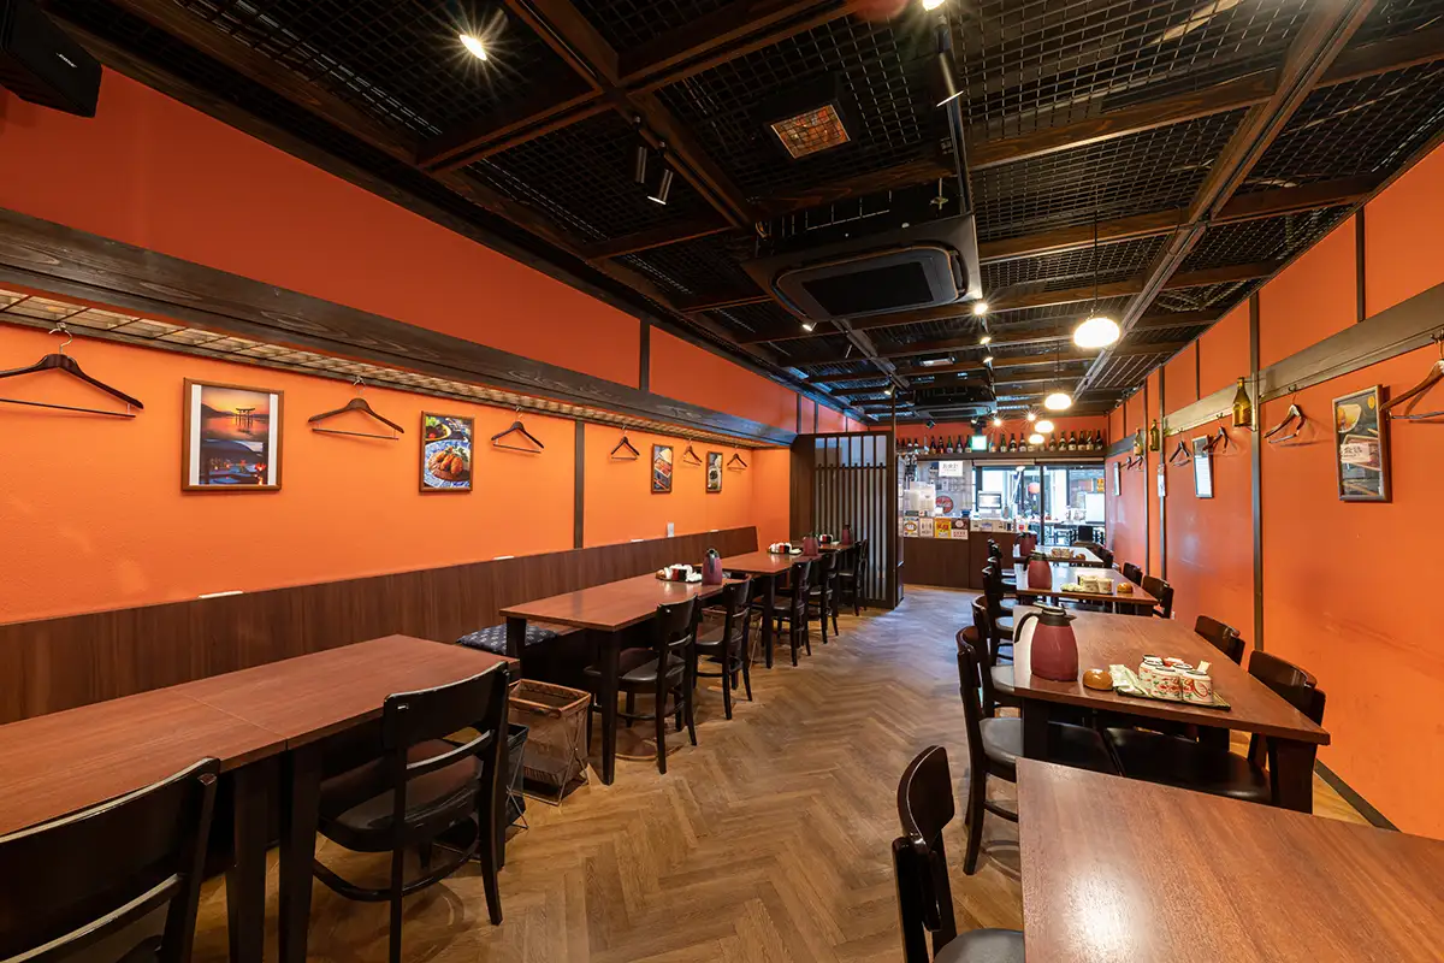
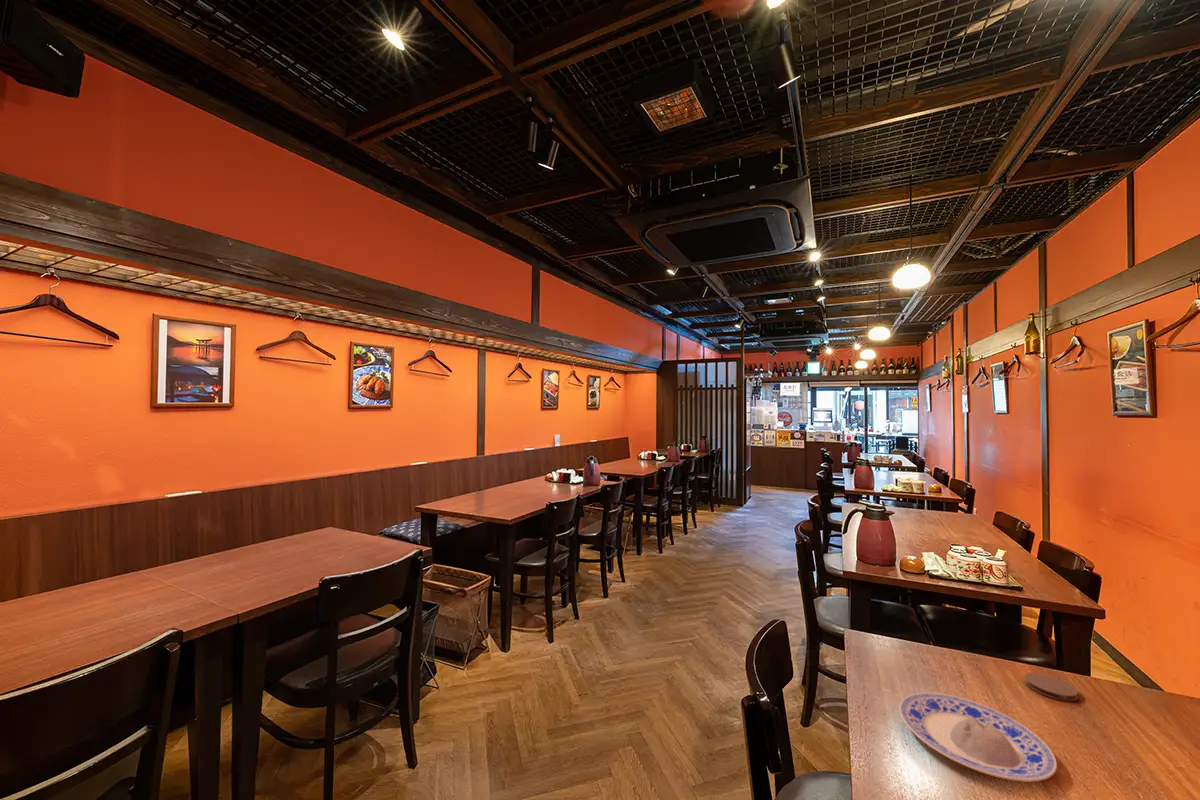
+ coaster [1024,672,1079,702]
+ plate [898,692,1058,783]
